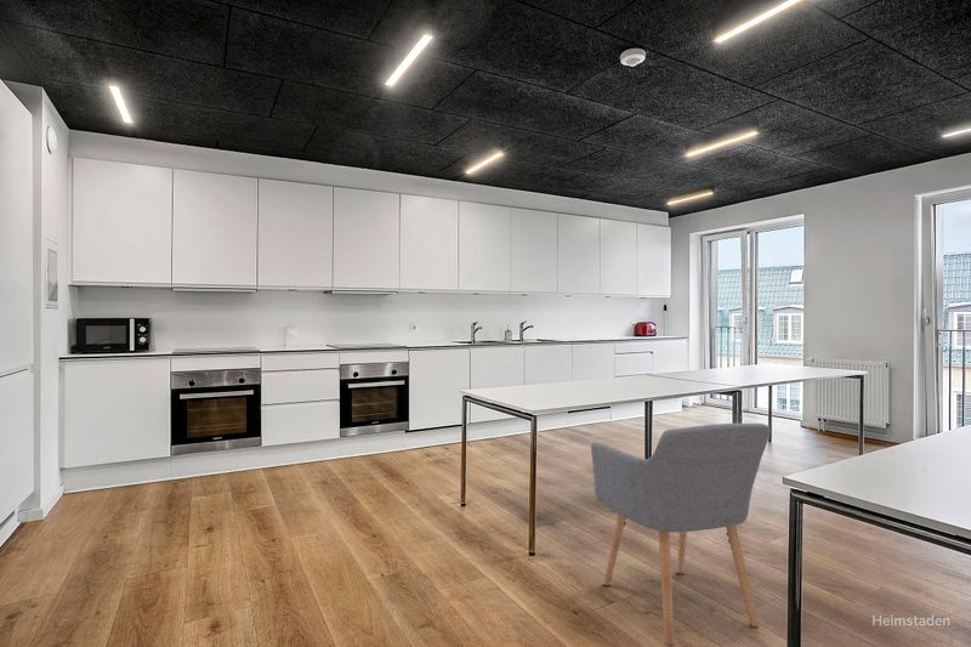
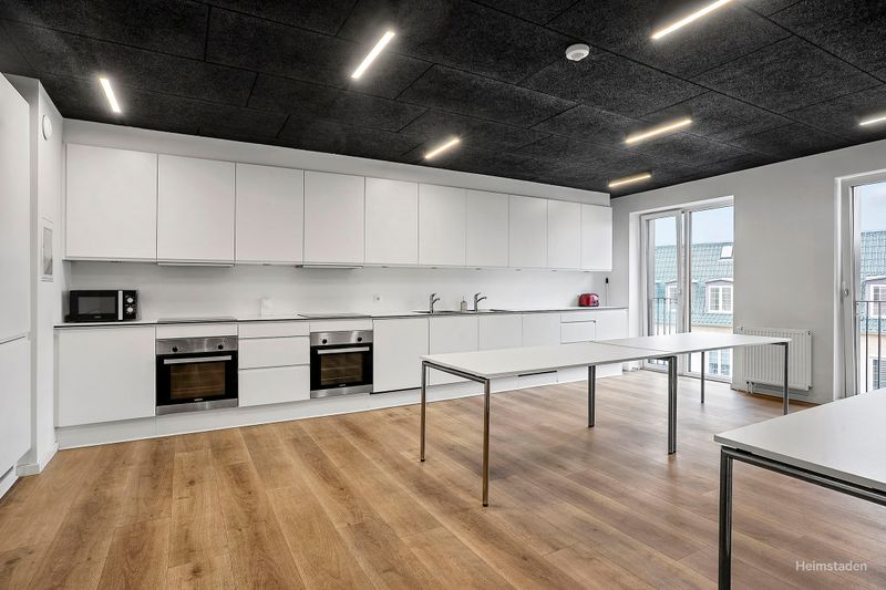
- chair [590,422,772,647]
